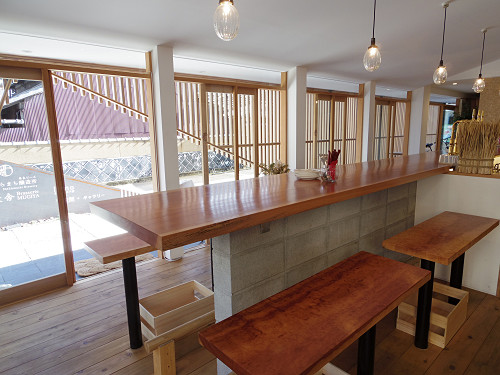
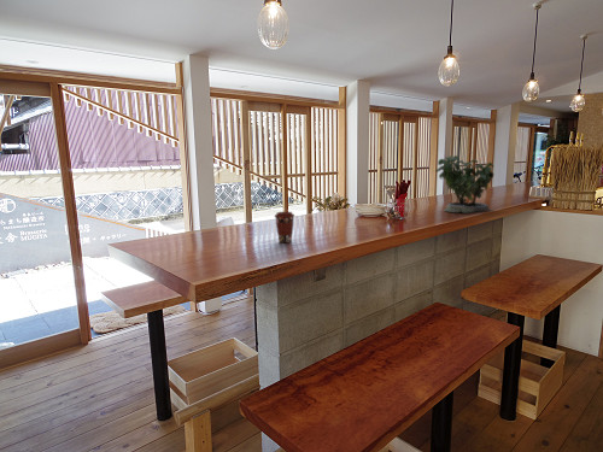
+ potted plant [434,151,494,215]
+ coffee cup [274,211,295,243]
